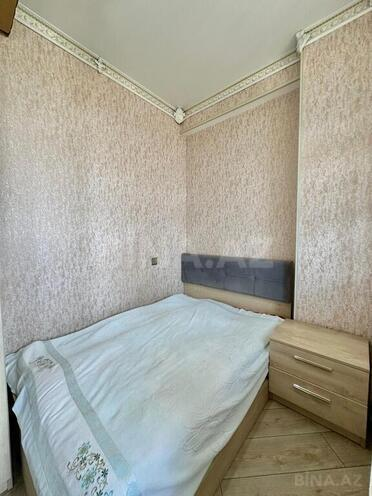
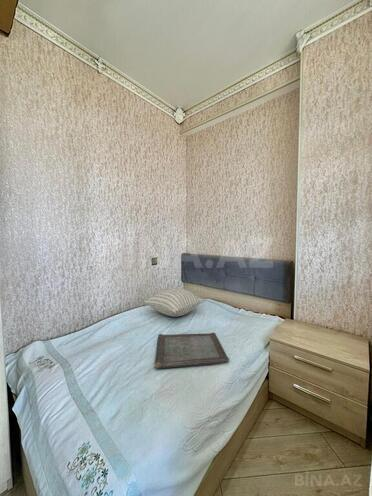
+ serving tray [154,332,230,370]
+ pillow [142,287,206,318]
